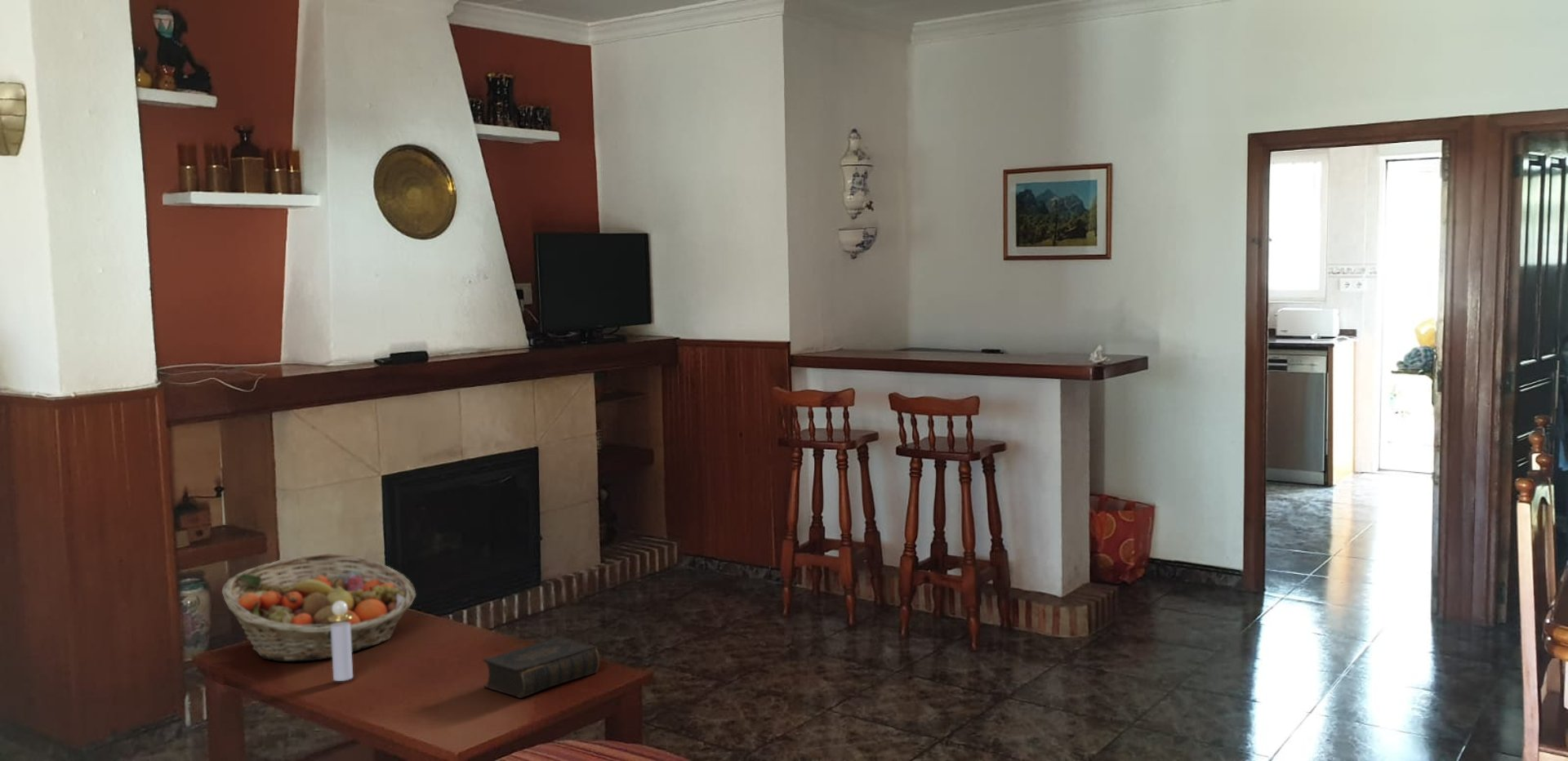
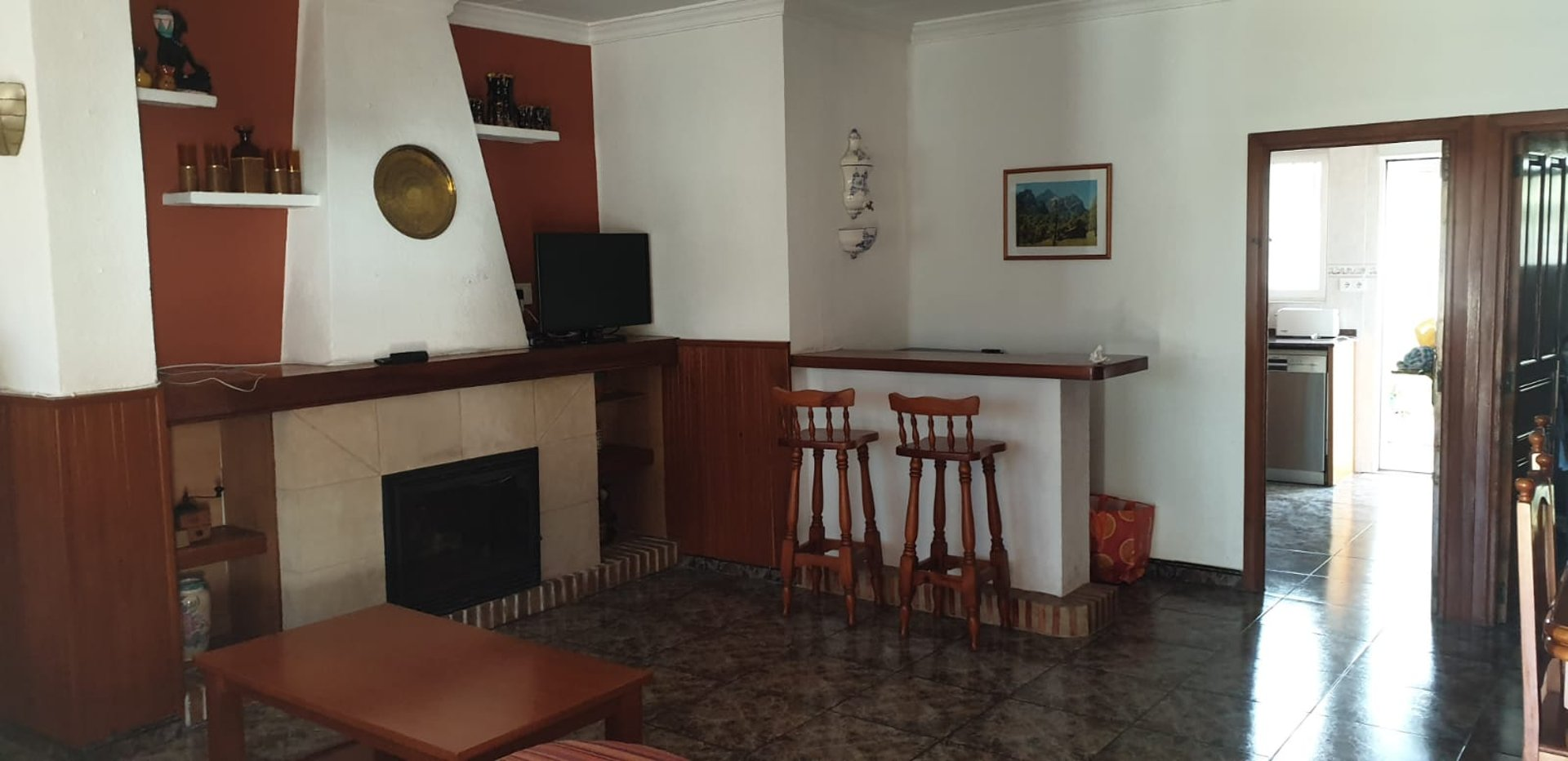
- fruit basket [221,553,416,662]
- perfume bottle [327,601,354,682]
- book [482,635,600,699]
